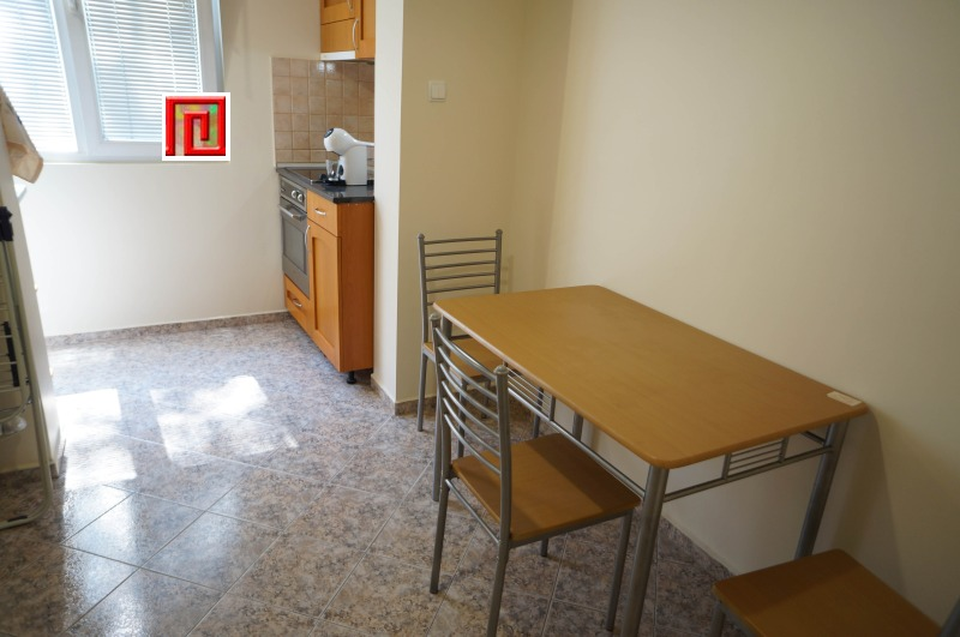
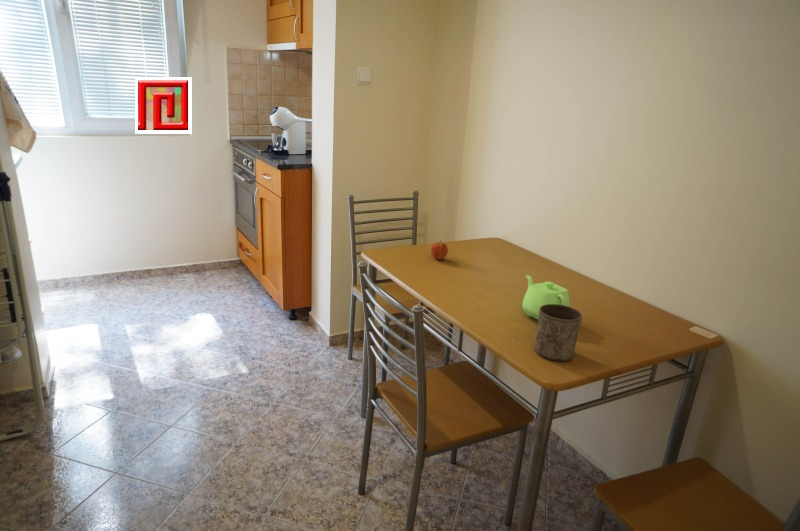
+ cup [534,304,583,362]
+ teapot [521,274,570,320]
+ fruit [430,240,449,260]
